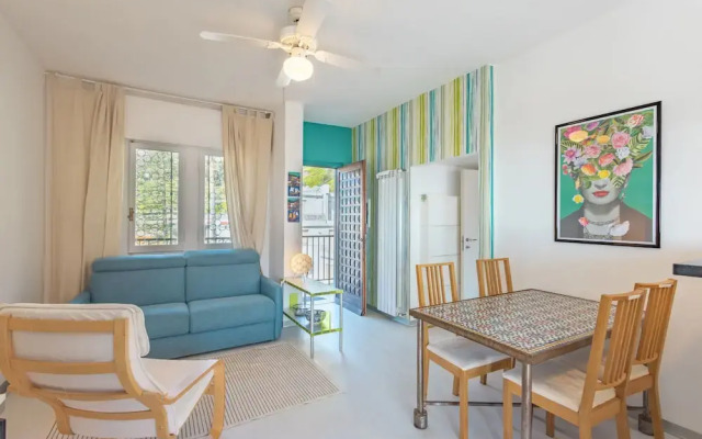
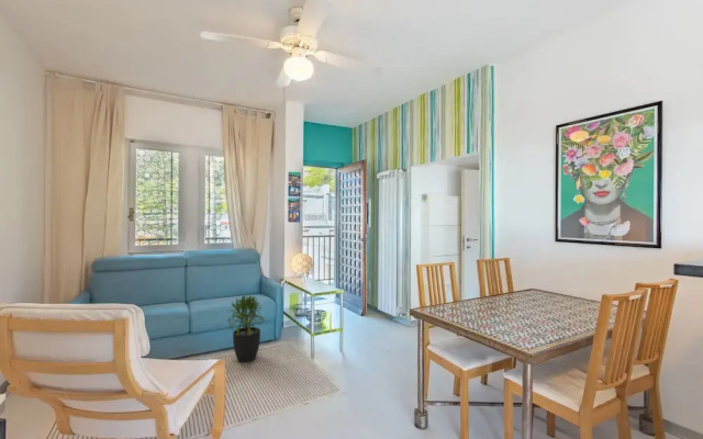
+ potted plant [225,294,266,363]
